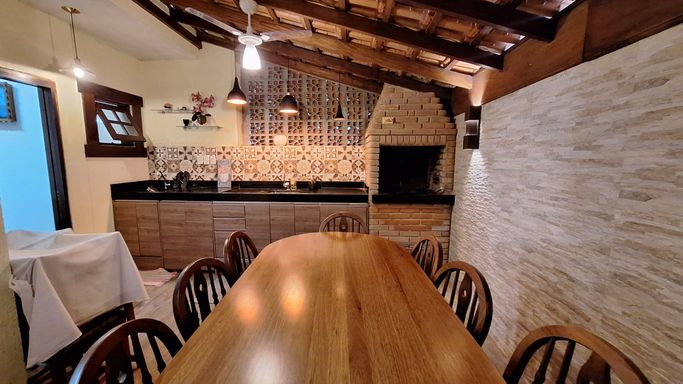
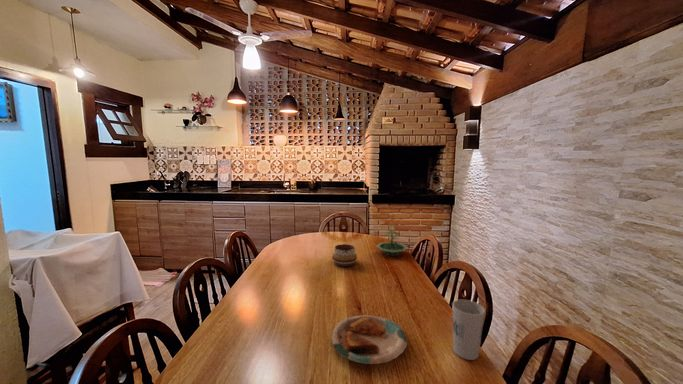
+ plate [330,314,408,367]
+ cup [451,299,486,361]
+ decorative bowl [331,243,358,267]
+ terrarium [375,224,409,257]
